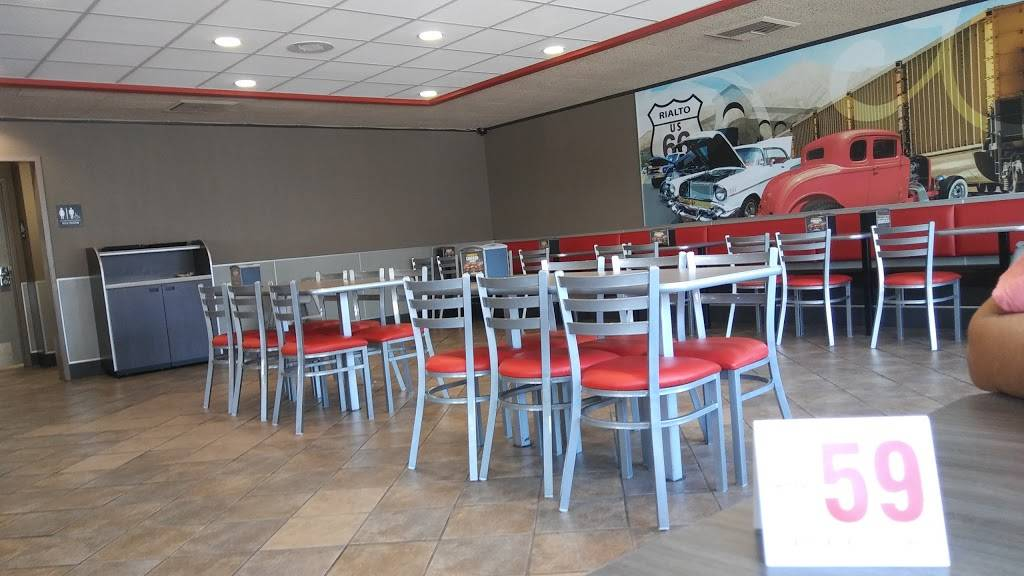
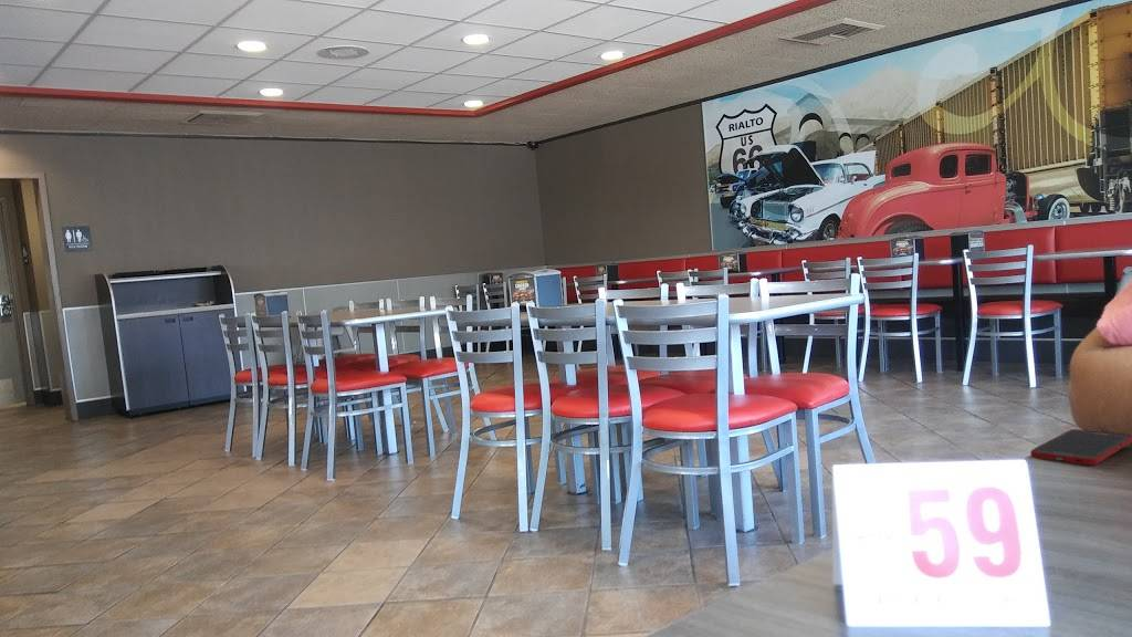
+ cell phone [1029,428,1132,467]
